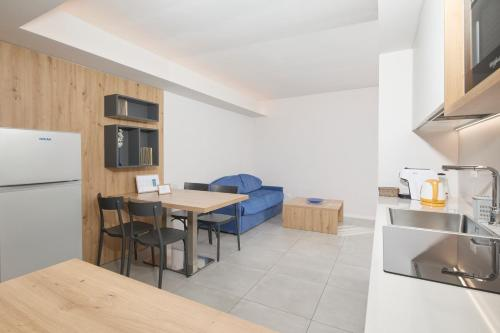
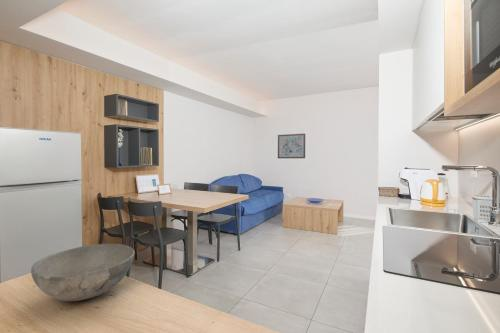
+ wall art [277,133,306,159]
+ bowl [30,243,136,302]
